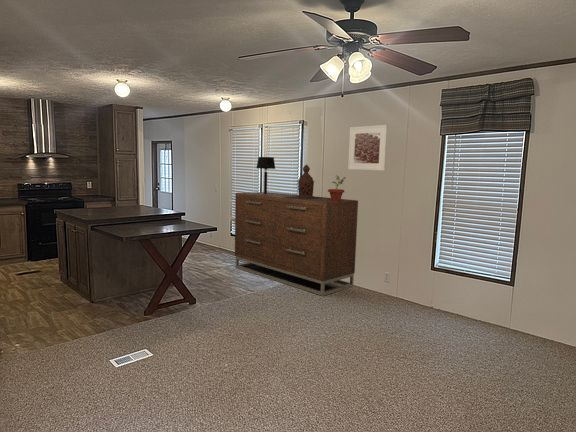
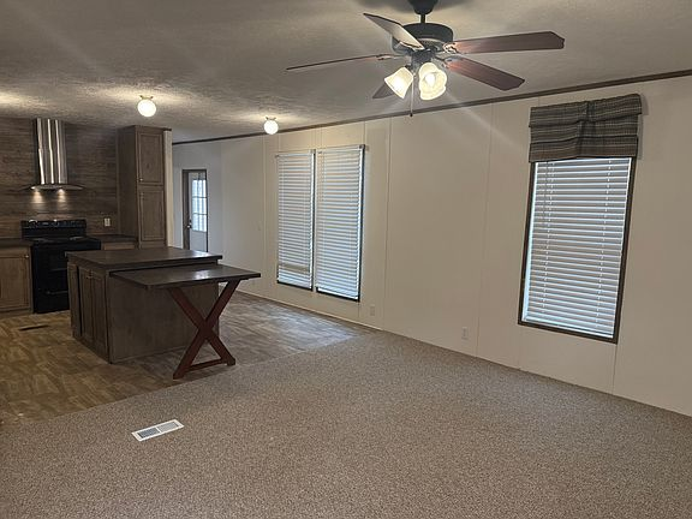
- lantern [286,163,324,199]
- table lamp [256,156,276,194]
- potted plant [327,175,347,201]
- dresser [234,191,359,297]
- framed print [347,124,389,172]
